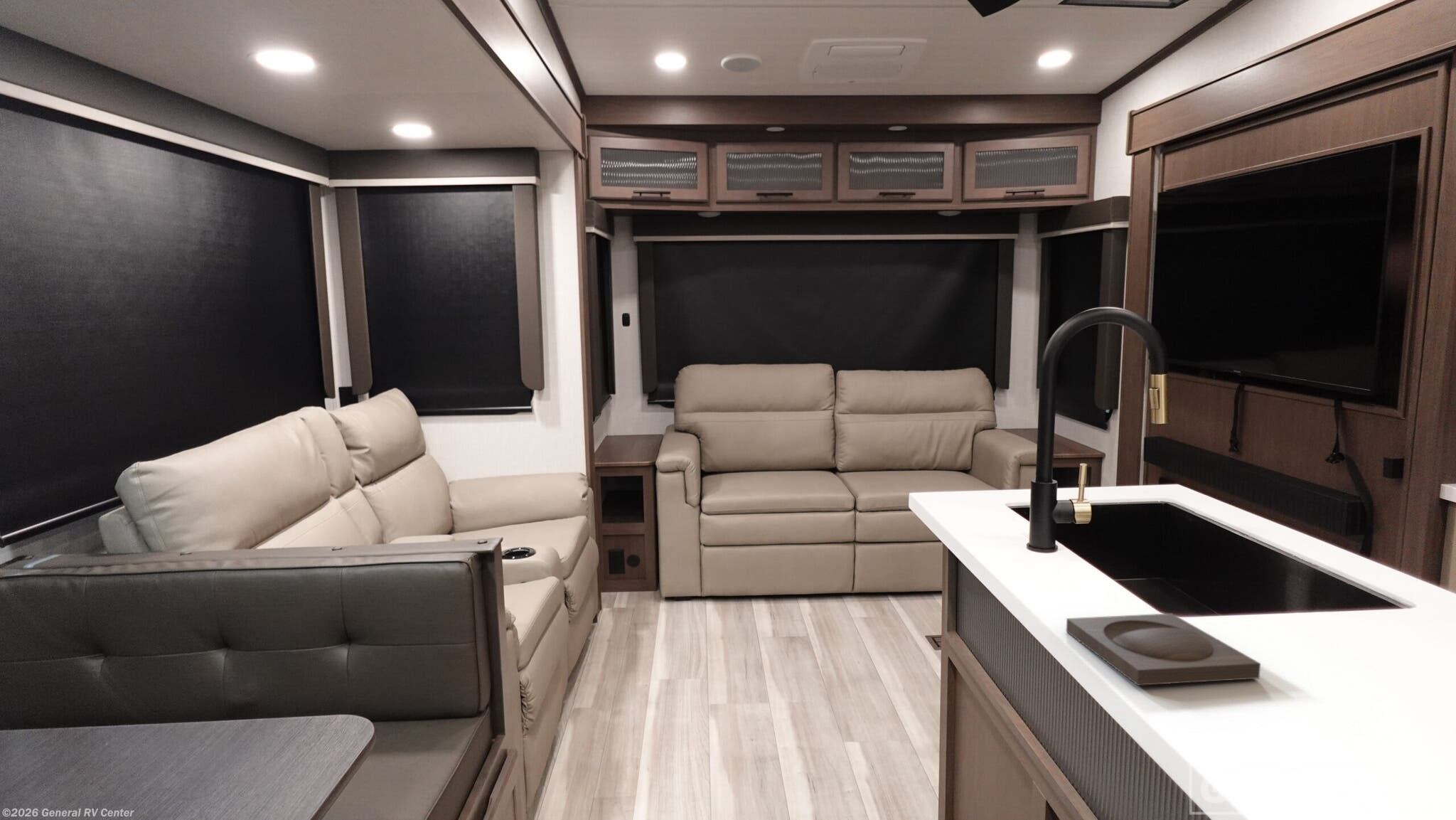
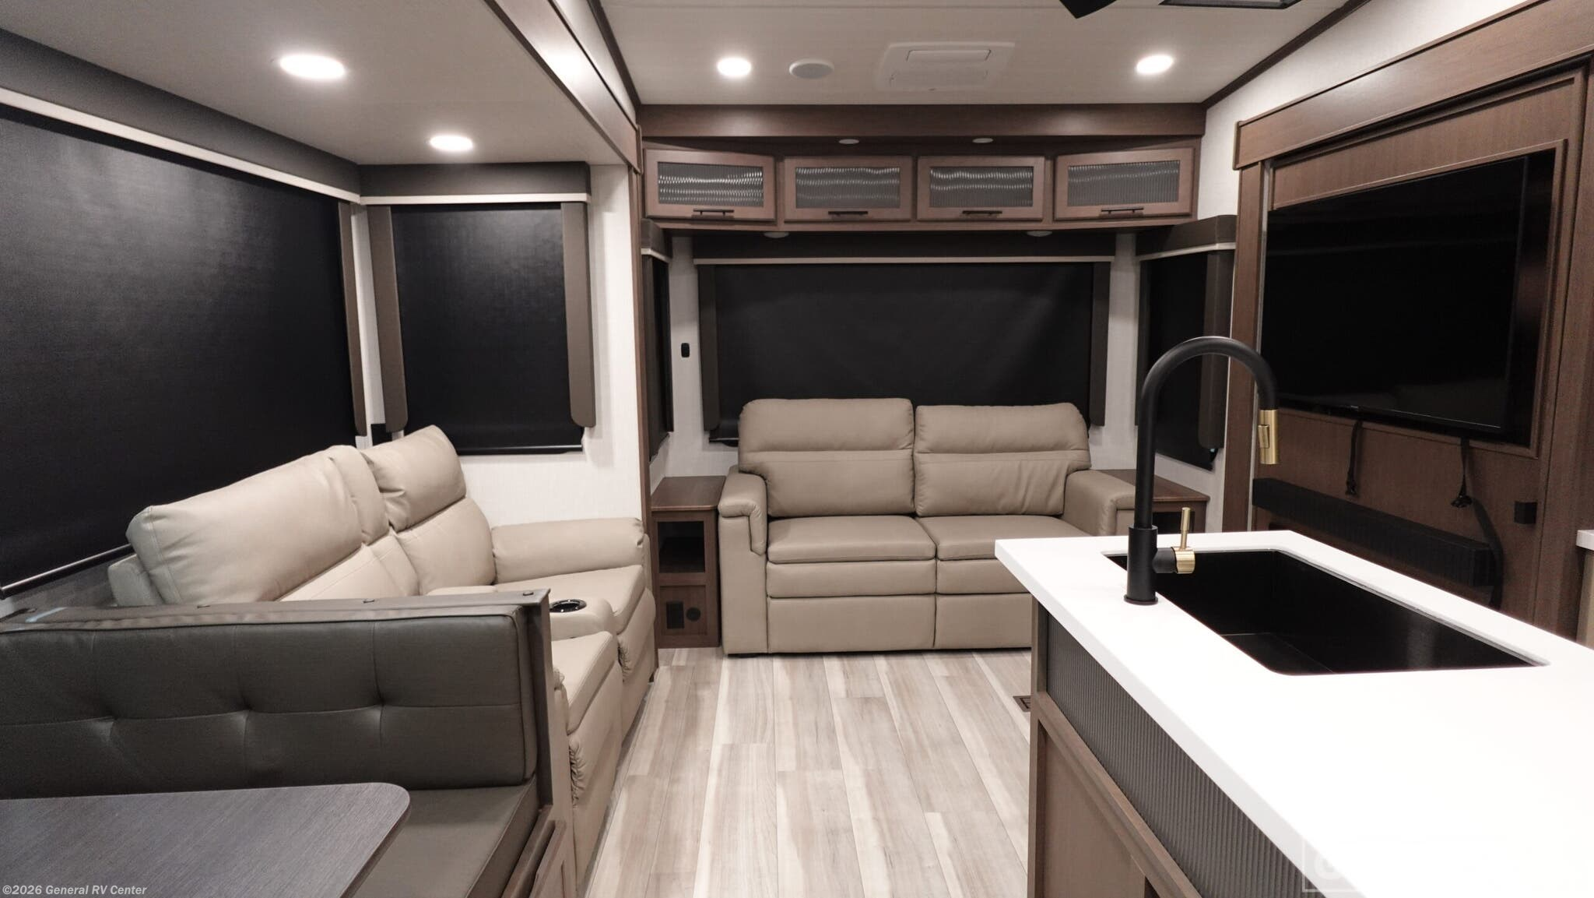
- decorative tray [1066,612,1261,686]
